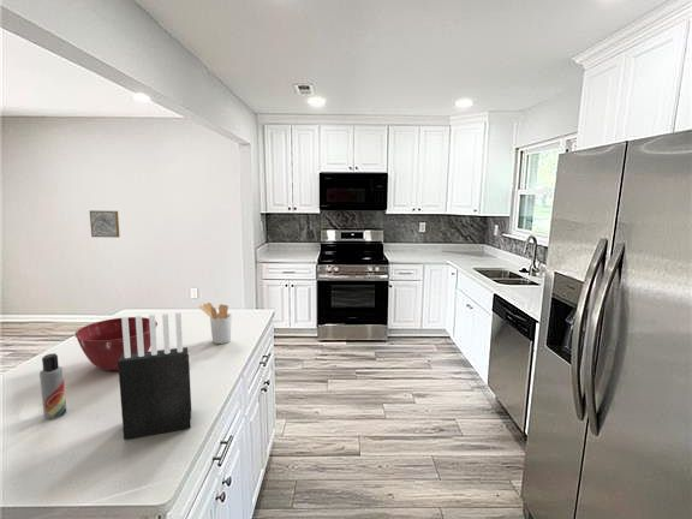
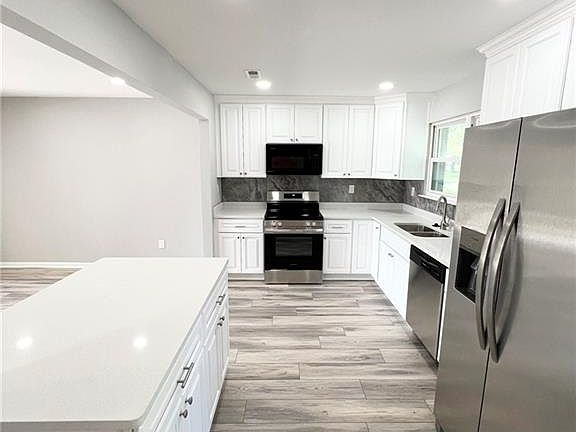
- knife block [118,311,192,441]
- wall art [89,209,121,239]
- utensil holder [198,302,233,345]
- lotion bottle [38,352,67,420]
- mixing bowl [73,316,159,371]
